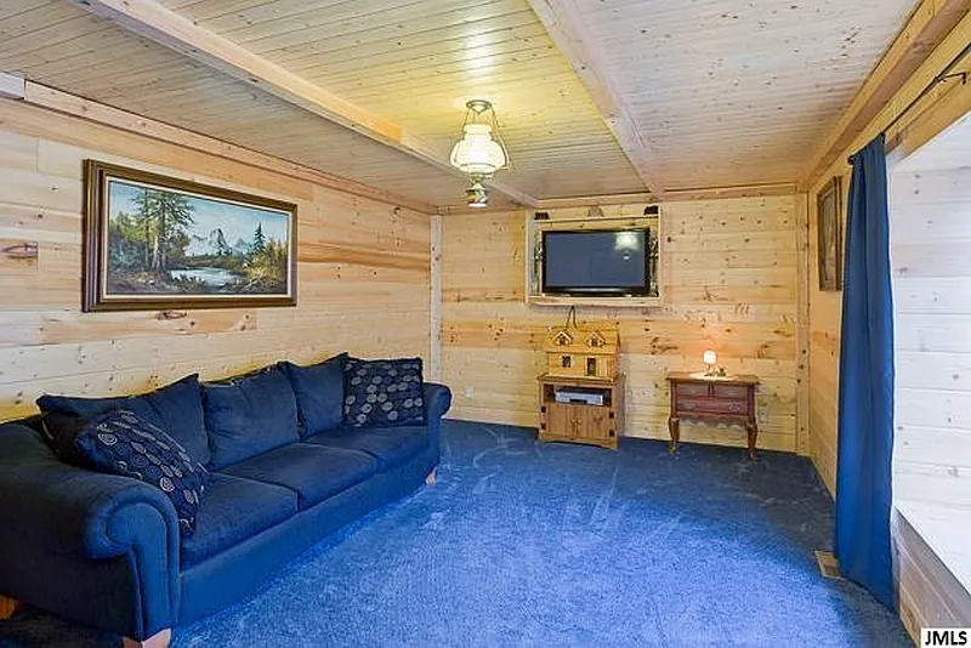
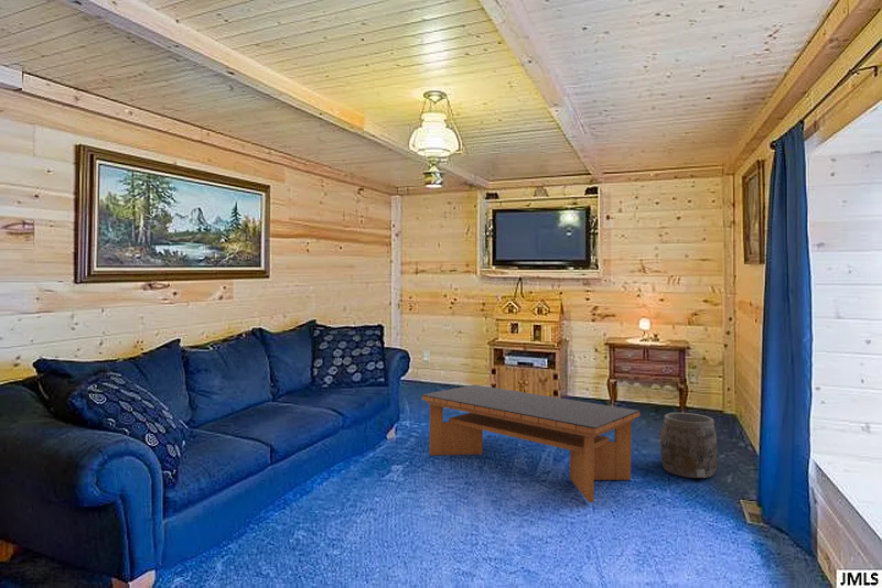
+ bucket [659,412,718,479]
+ coffee table [421,384,641,503]
